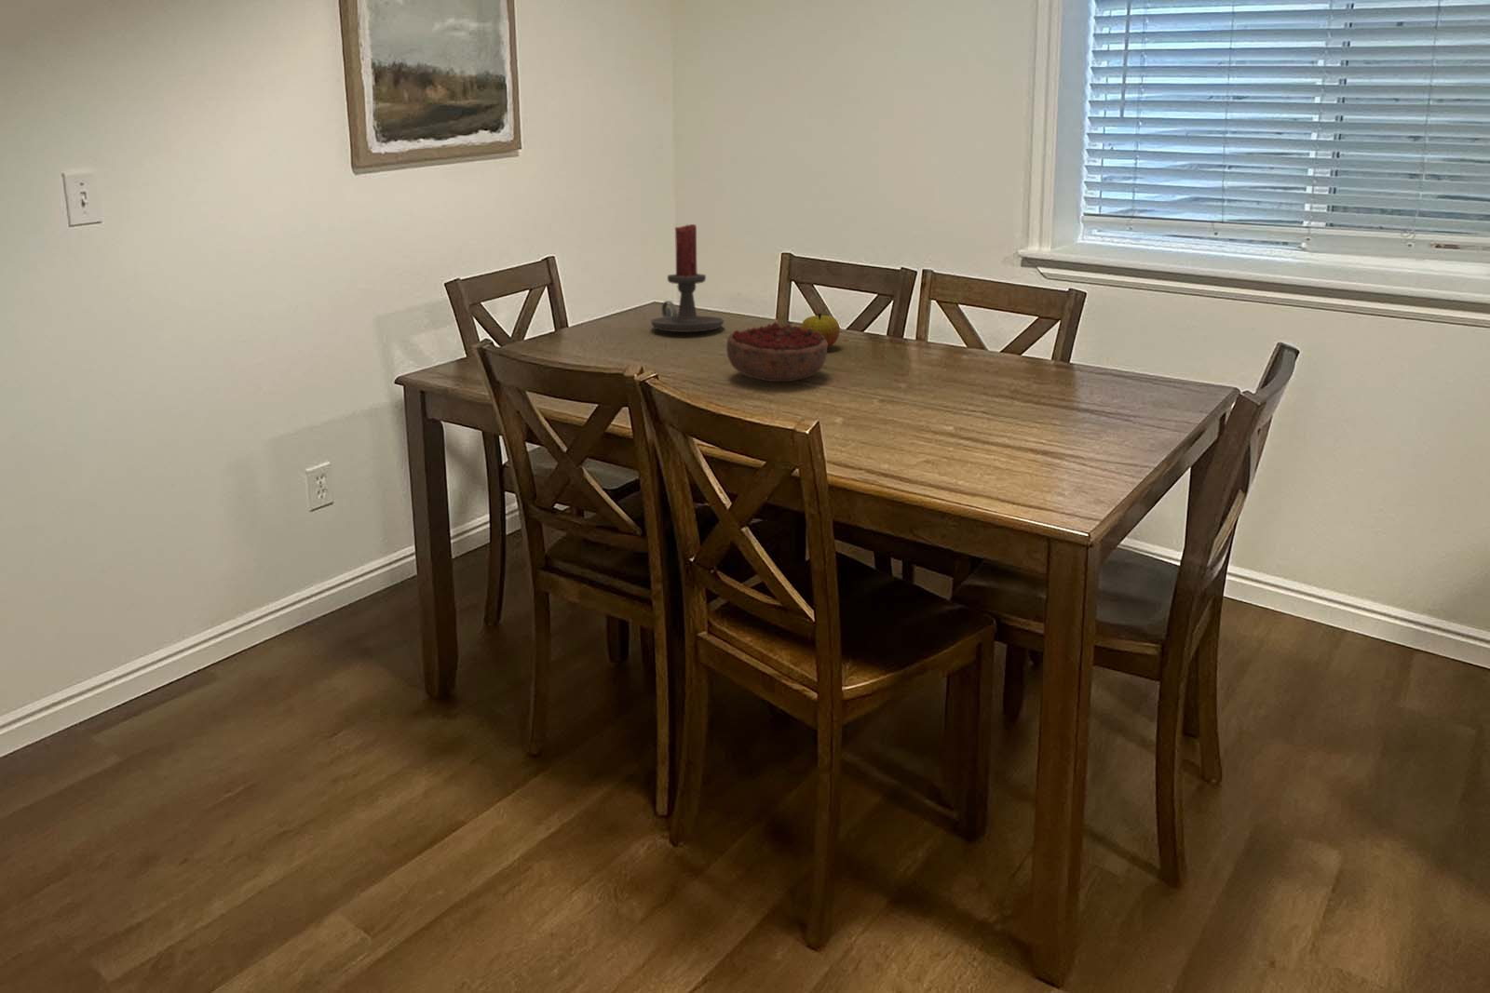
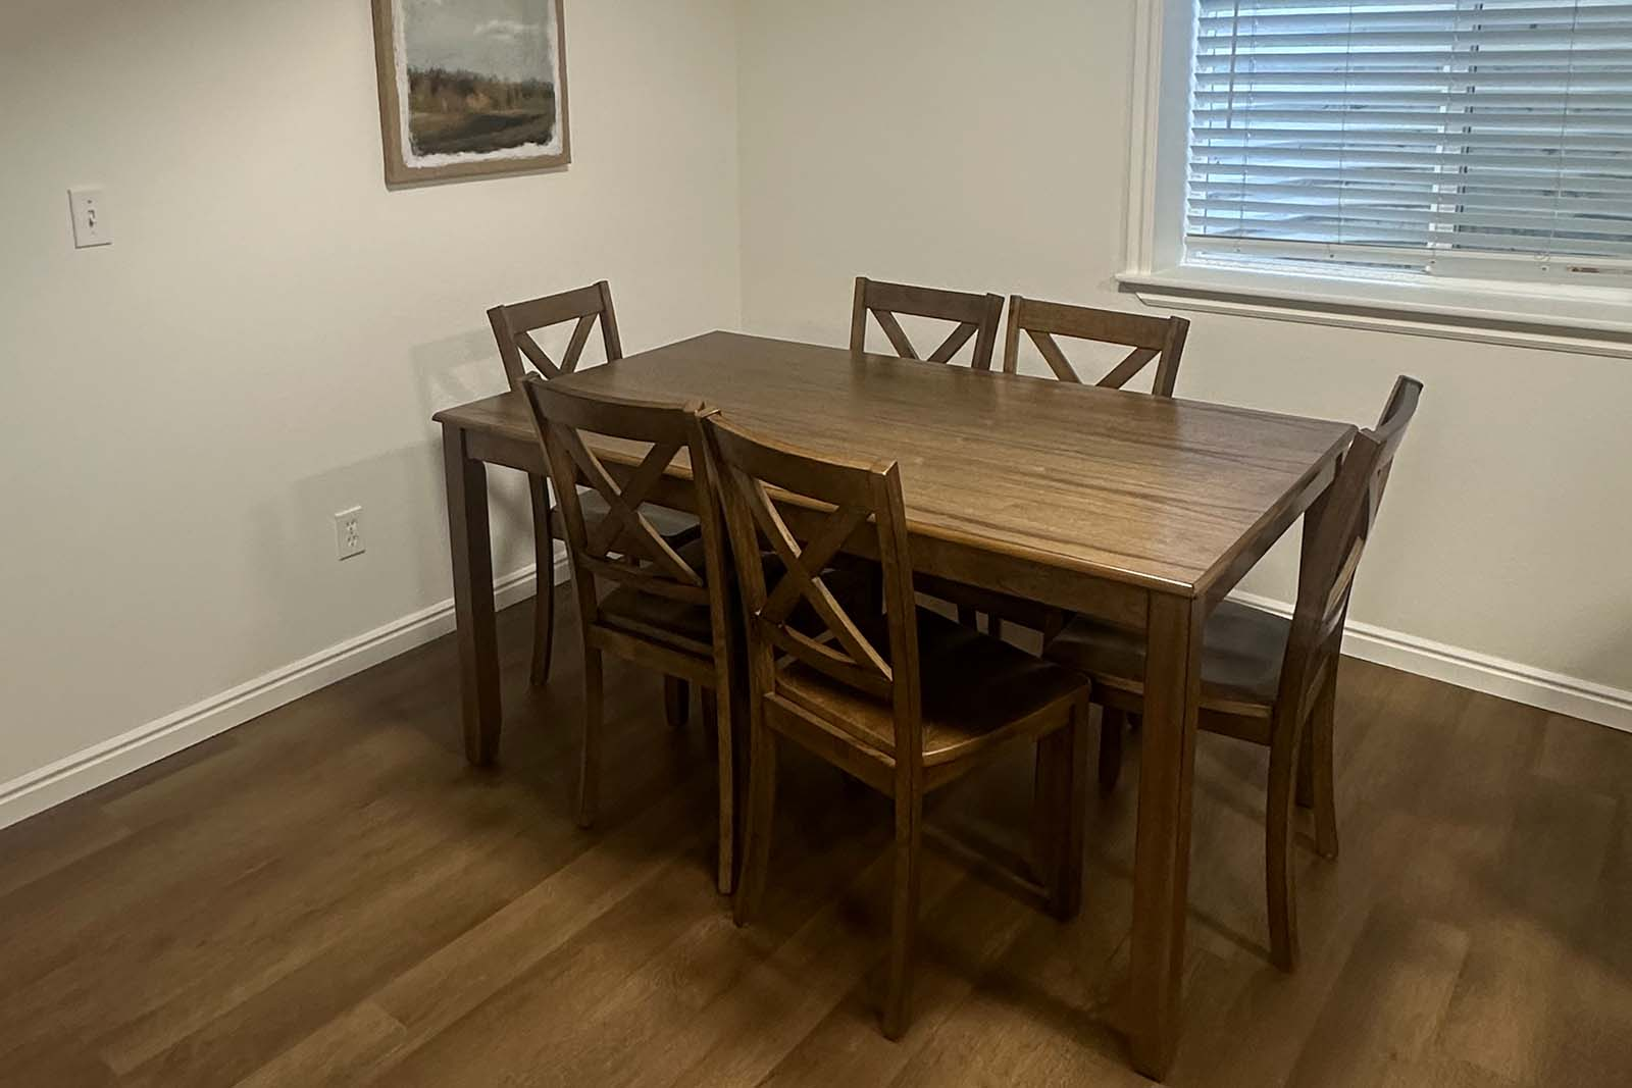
- decorative bowl [725,321,828,382]
- candle holder [650,224,725,334]
- apple [800,313,840,348]
